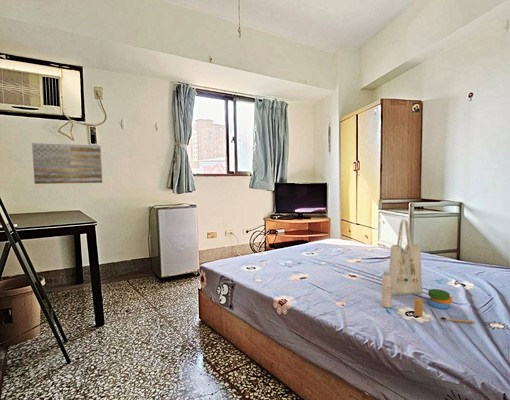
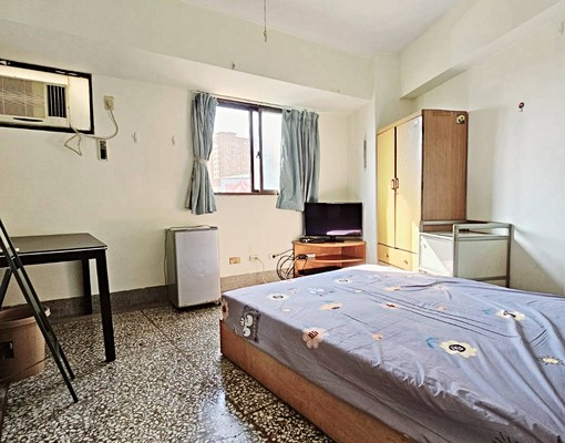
- wall art [31,142,103,185]
- tote bag [381,219,476,324]
